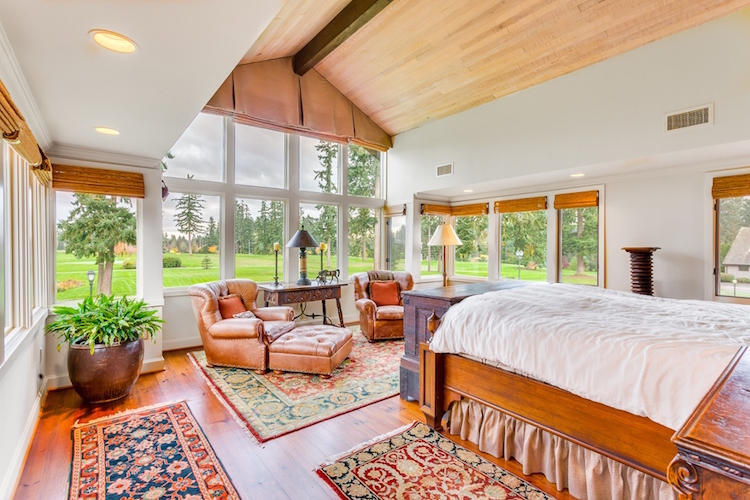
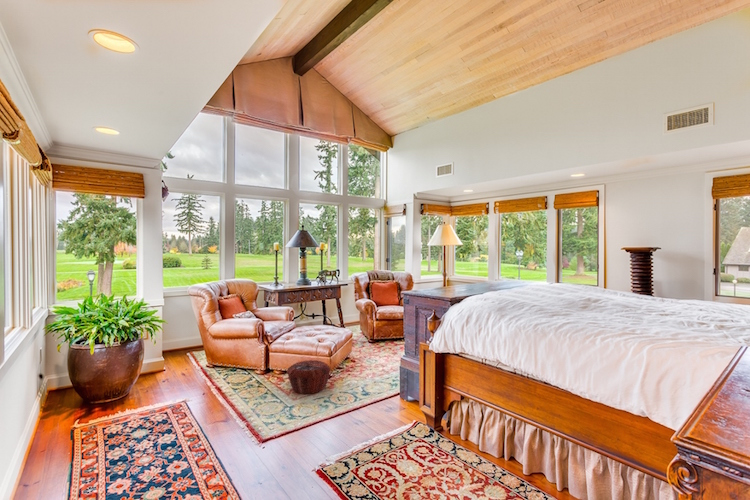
+ woven basket [286,359,332,395]
